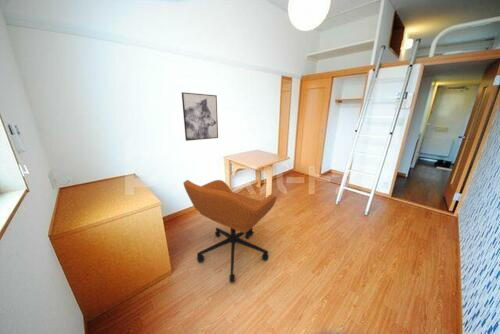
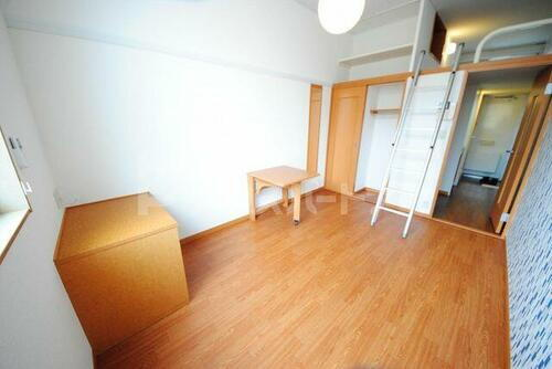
- office chair [183,179,277,283]
- wall art [181,91,219,142]
